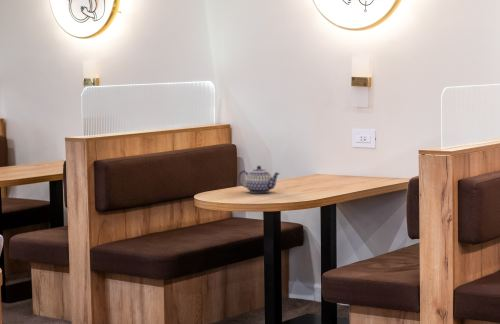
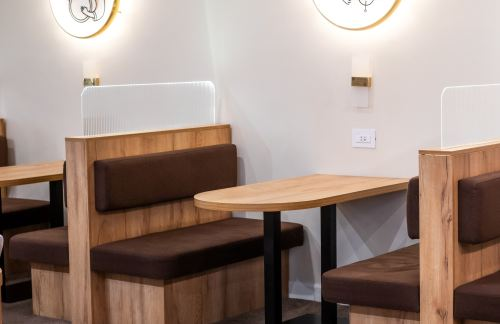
- teapot [237,165,281,194]
